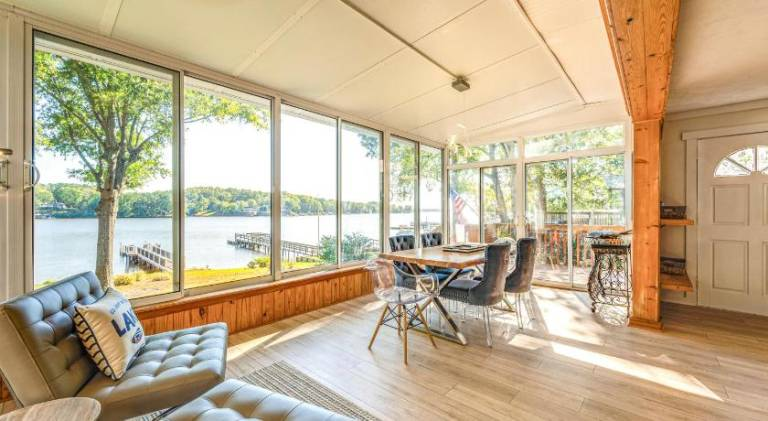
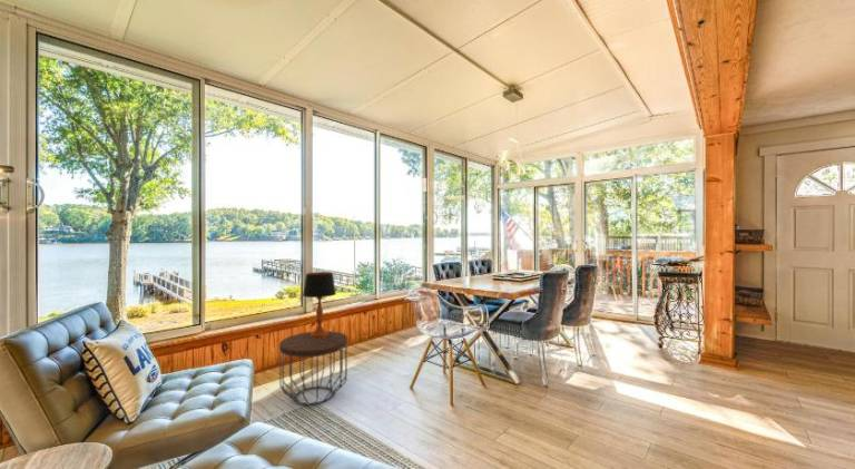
+ table lamp [302,271,337,339]
+ side table [278,330,348,406]
